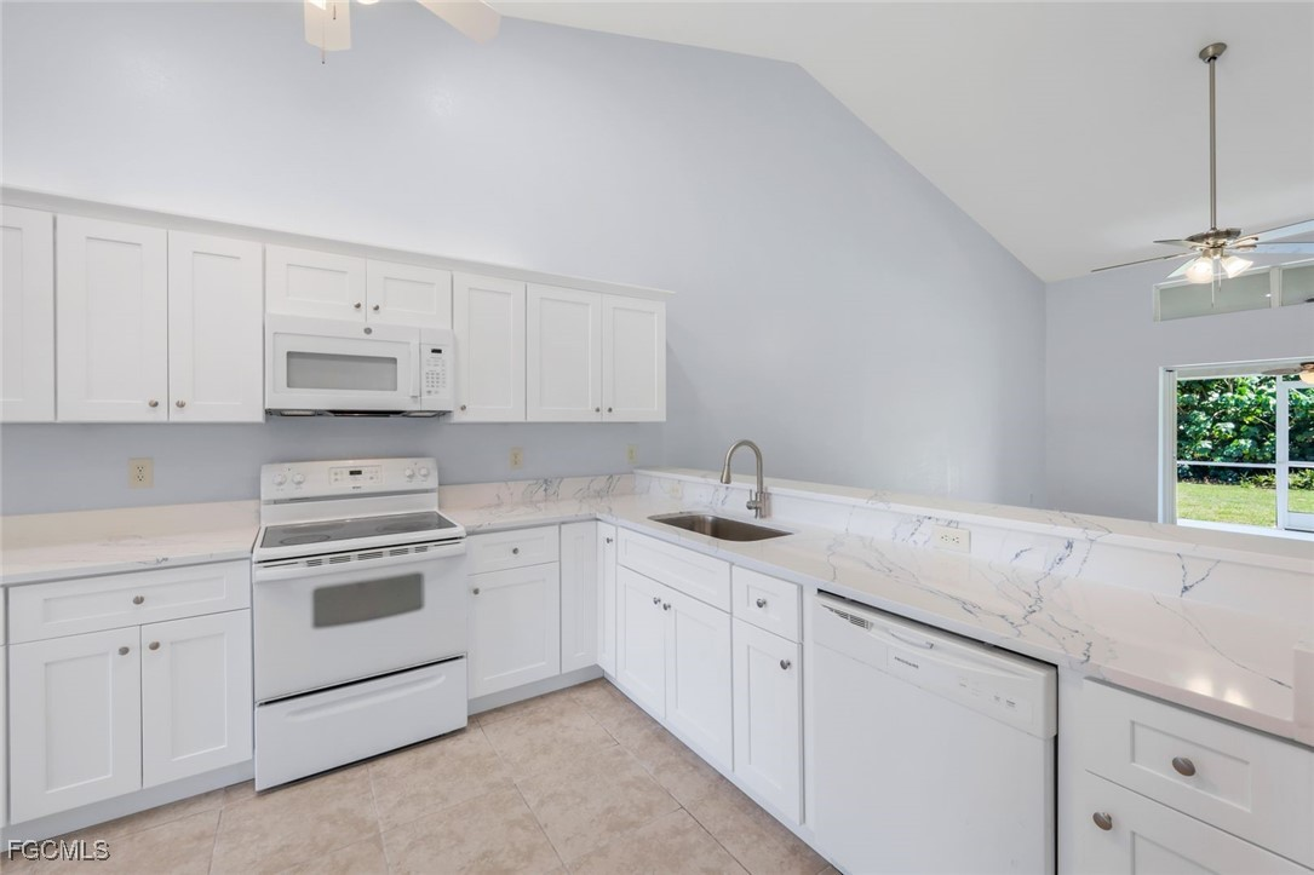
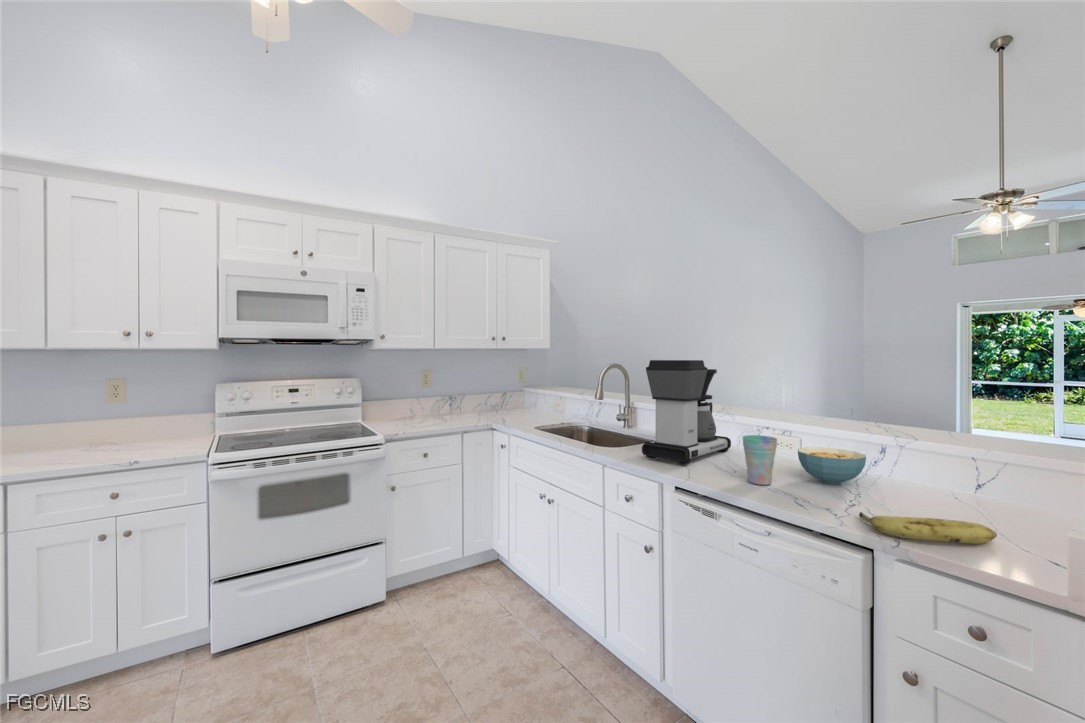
+ fruit [858,511,998,545]
+ cup [741,434,778,486]
+ cereal bowl [797,446,867,485]
+ coffee maker [641,359,732,465]
